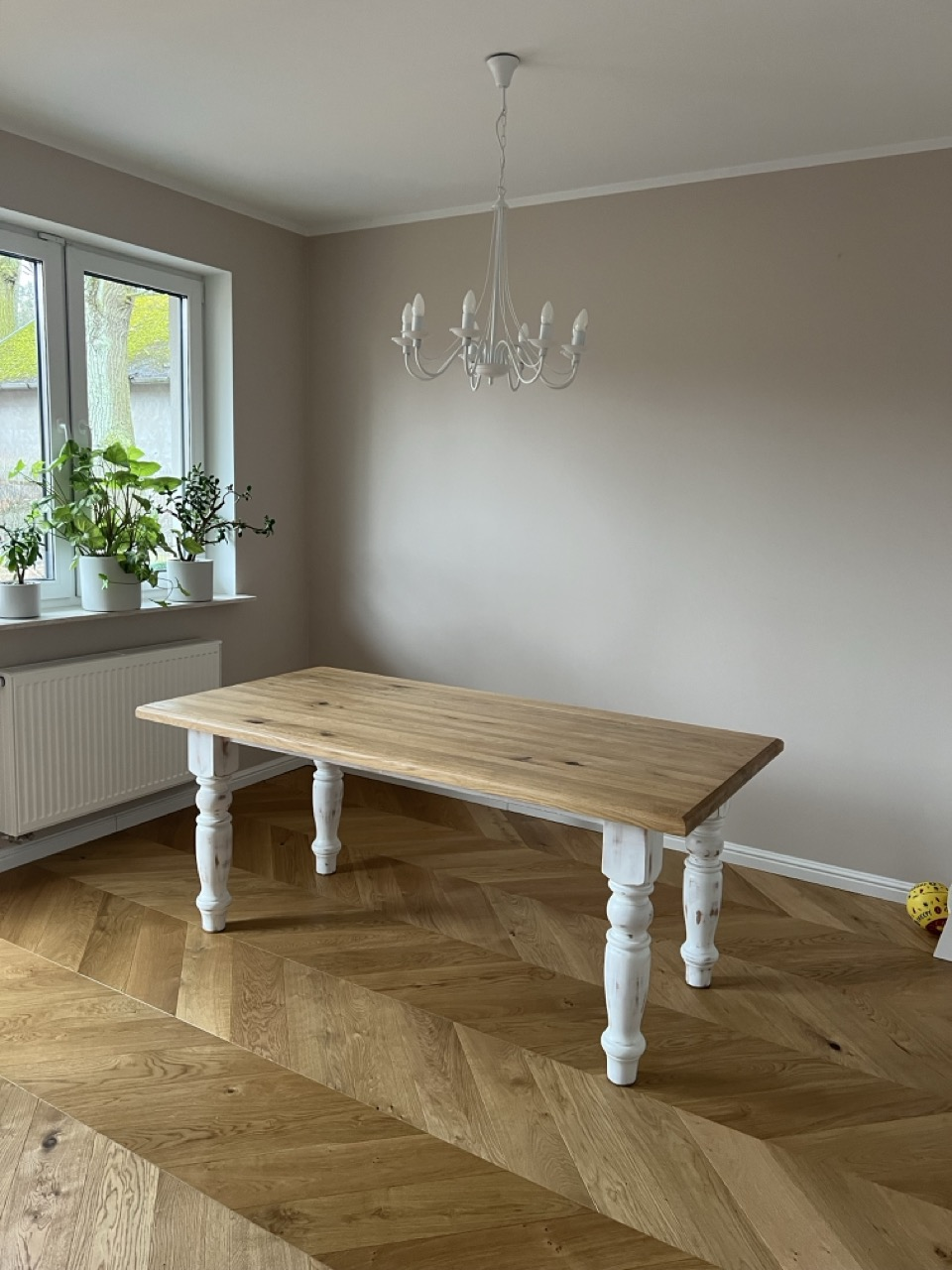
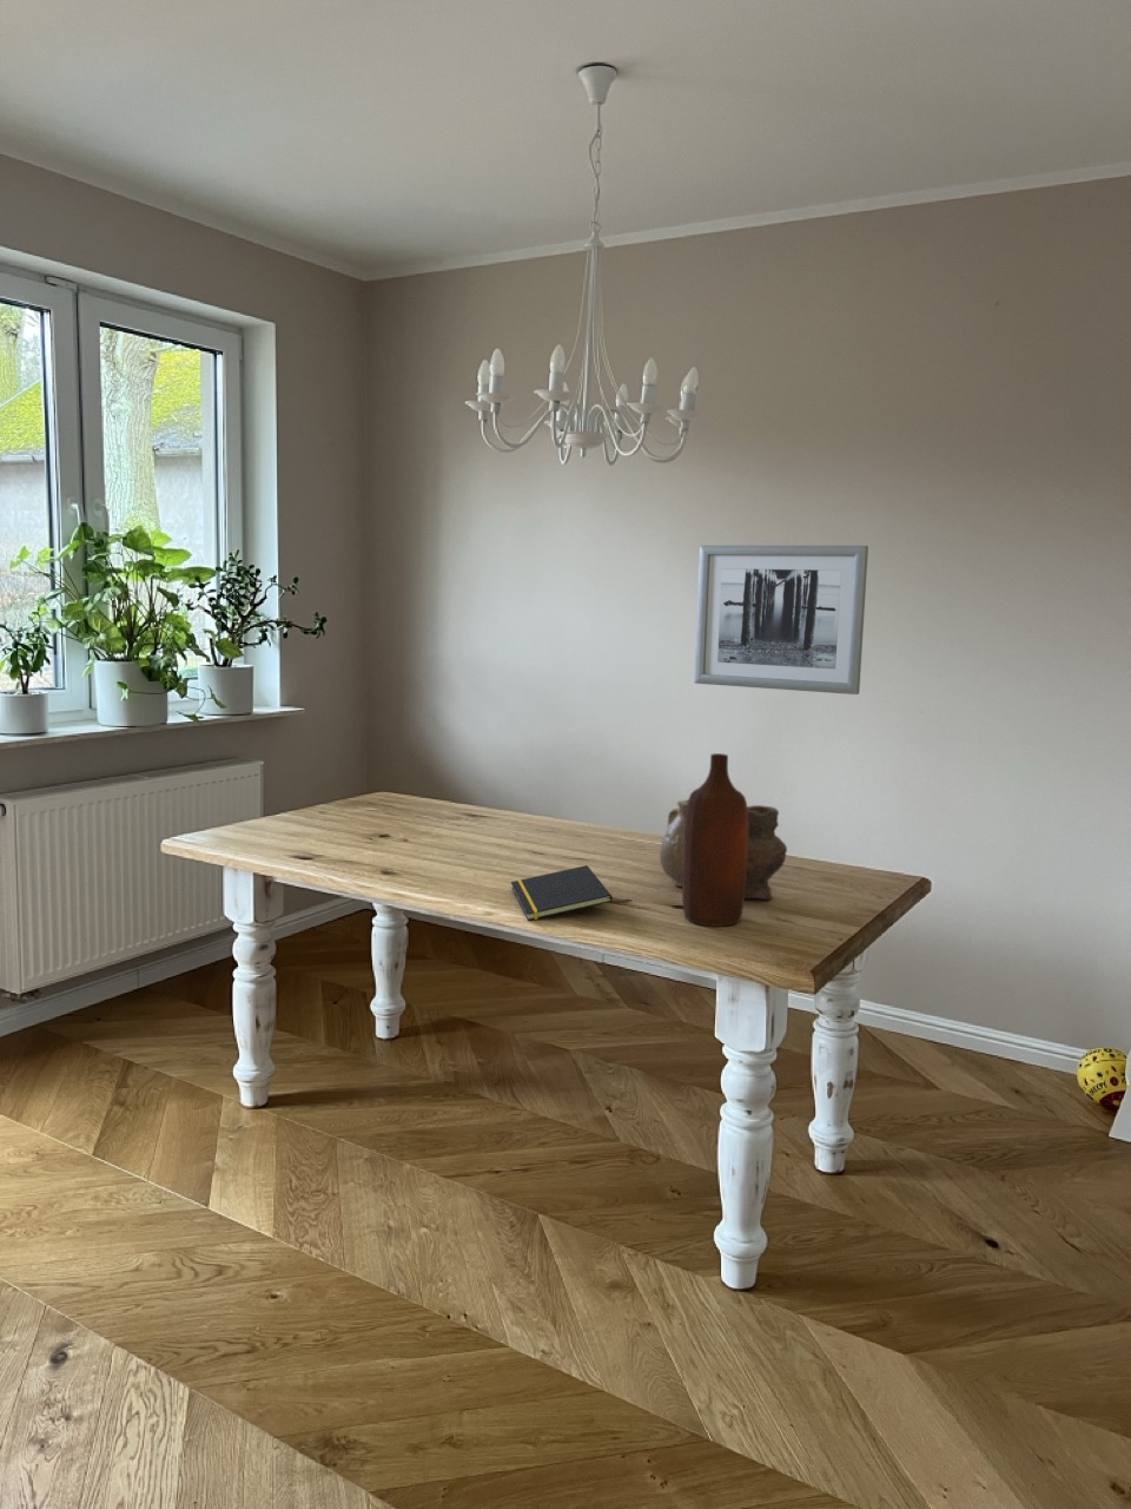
+ wall art [694,544,870,695]
+ bottle [681,752,748,928]
+ notepad [510,864,614,922]
+ vase [658,798,788,901]
